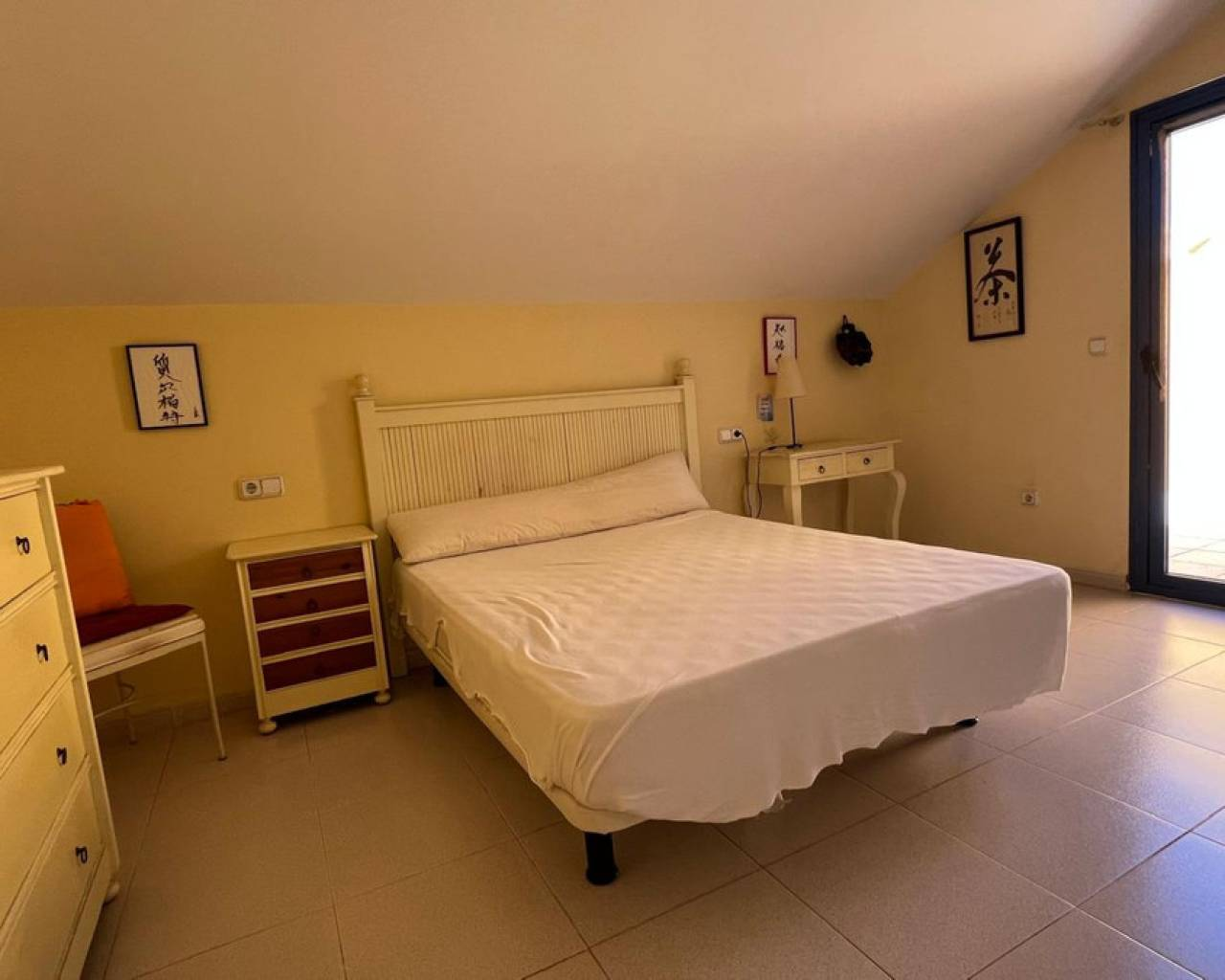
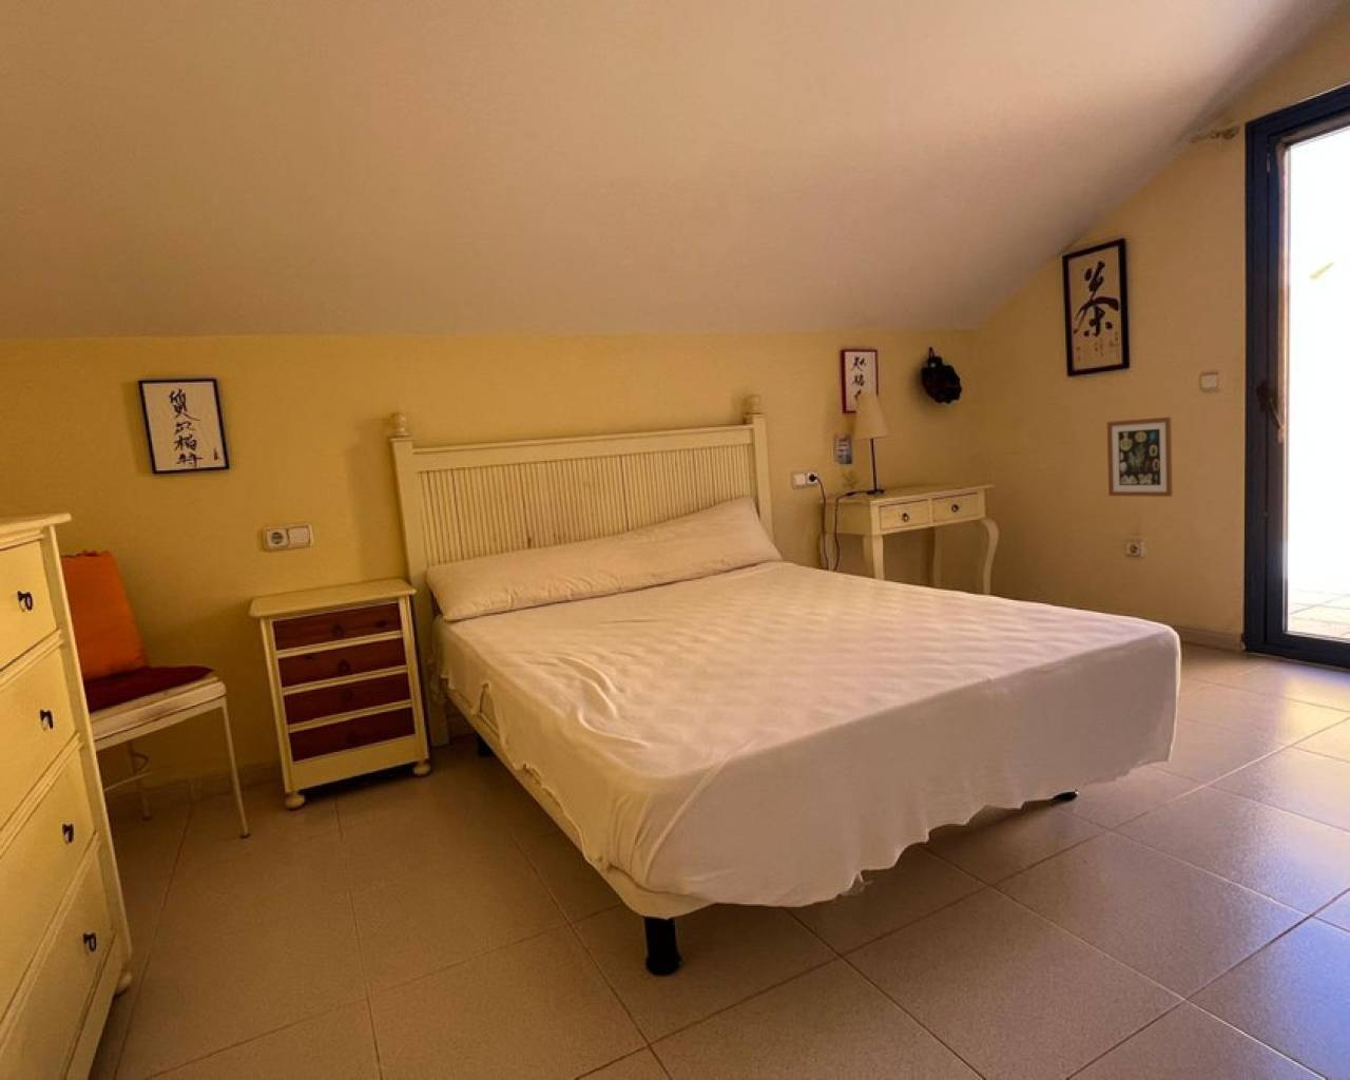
+ wall art [1106,415,1174,498]
